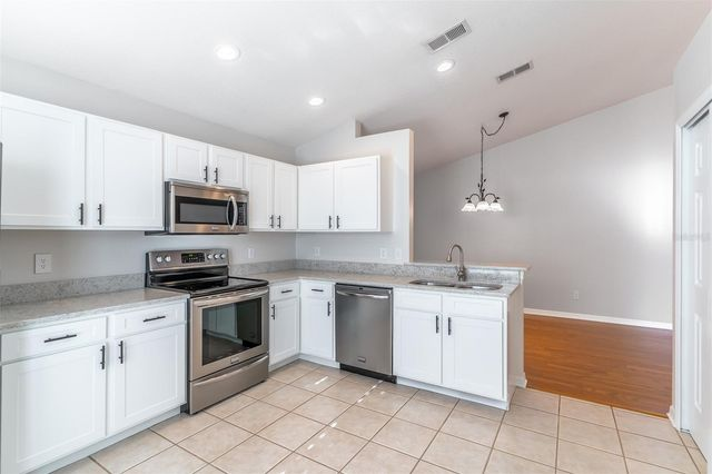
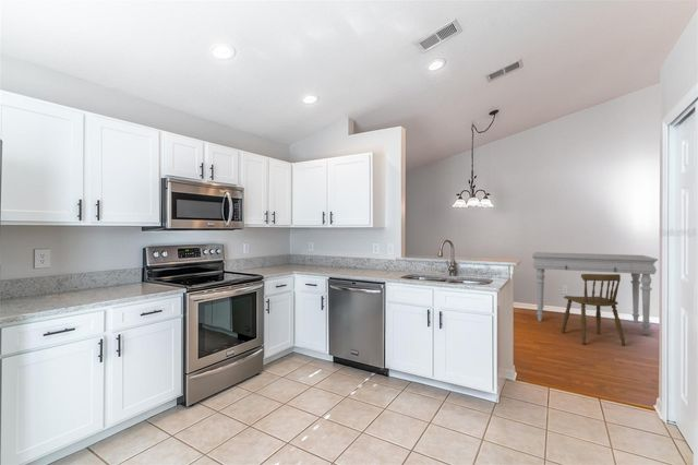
+ dining table [531,251,659,335]
+ dining chair [561,273,626,347]
